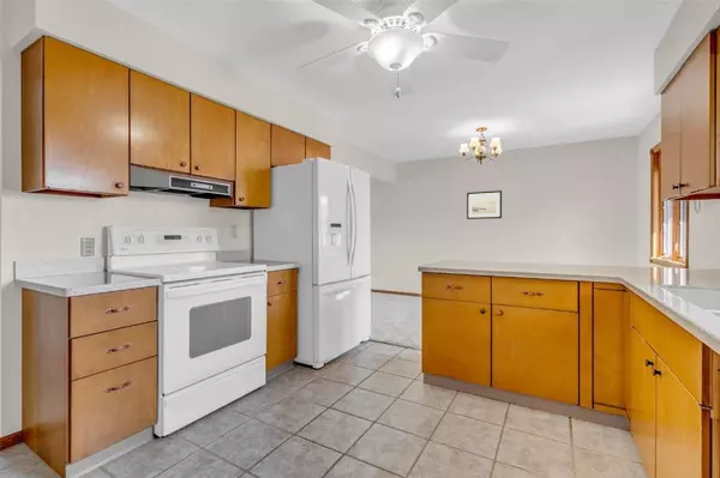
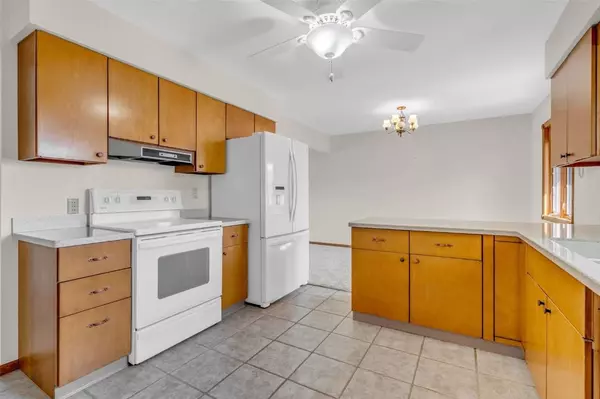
- wall art [466,189,503,220]
